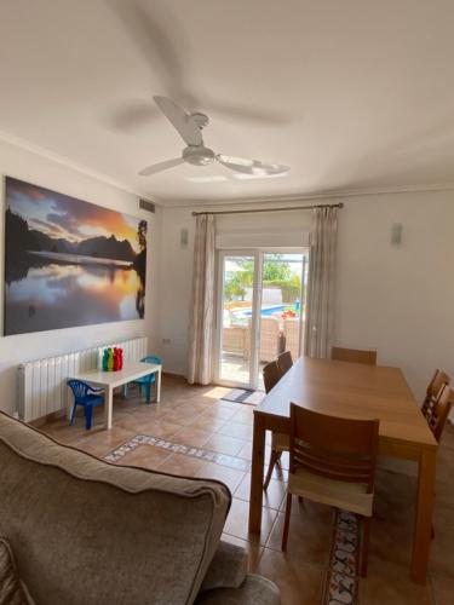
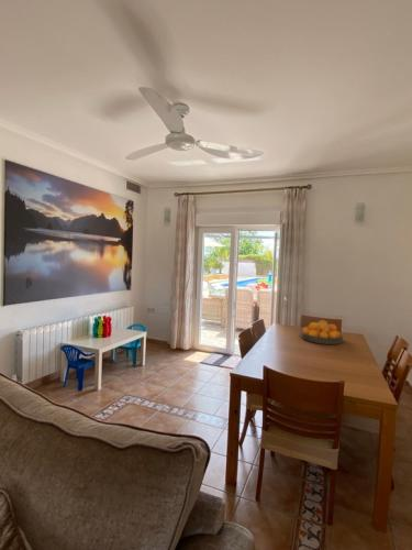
+ fruit bowl [300,319,344,345]
